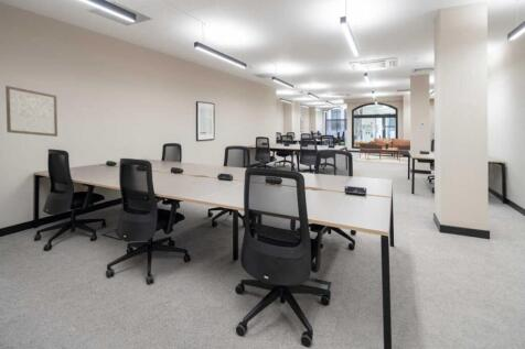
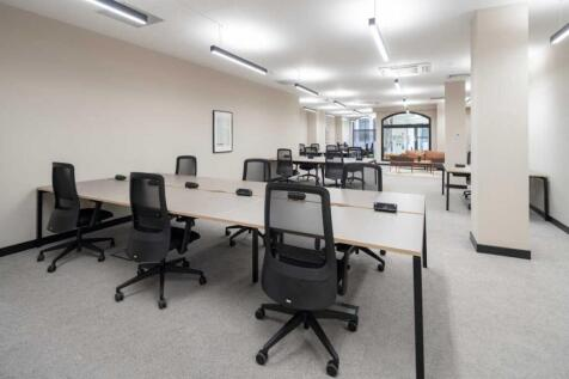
- wall art [4,85,58,138]
